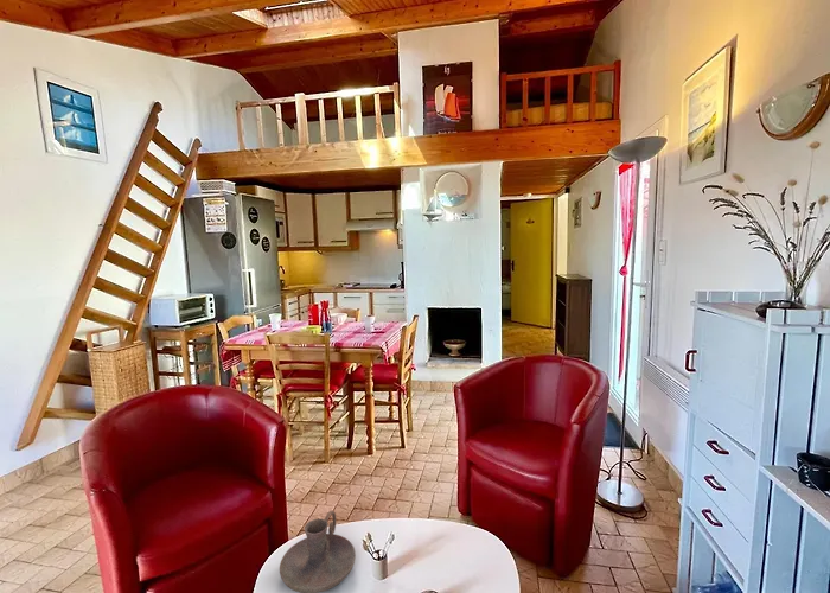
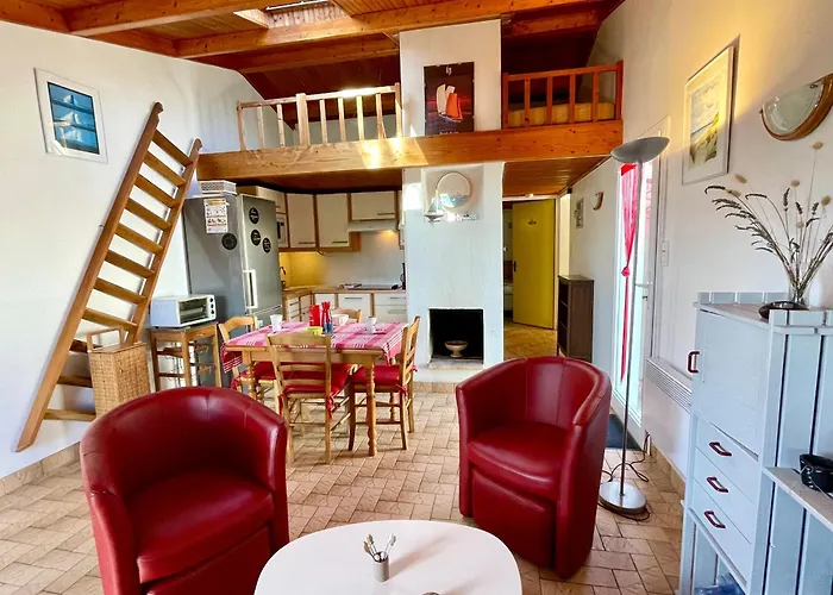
- candle holder [279,510,357,593]
